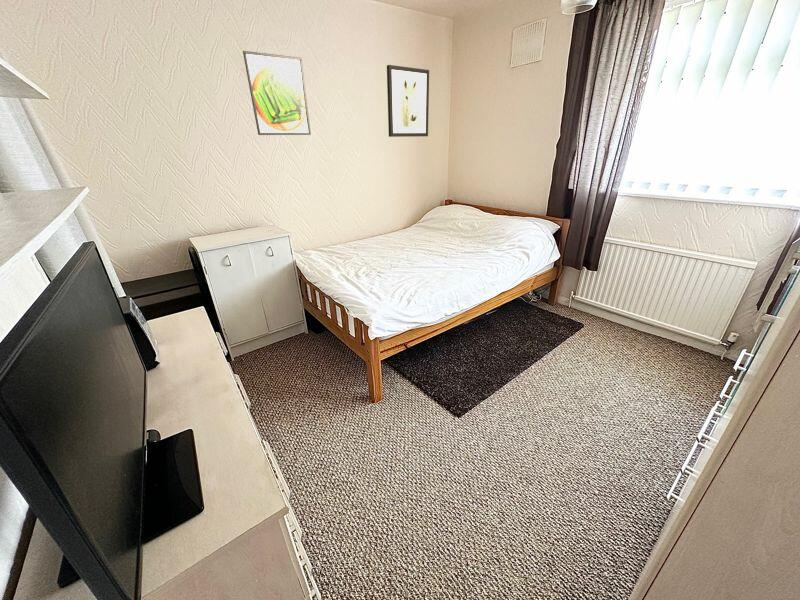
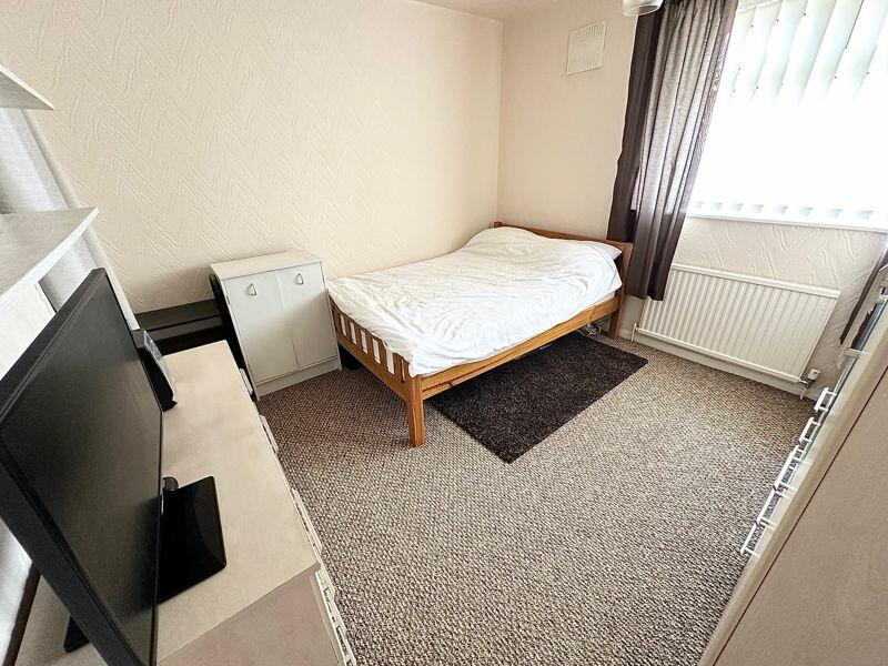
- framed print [242,50,312,136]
- wall art [386,64,430,138]
